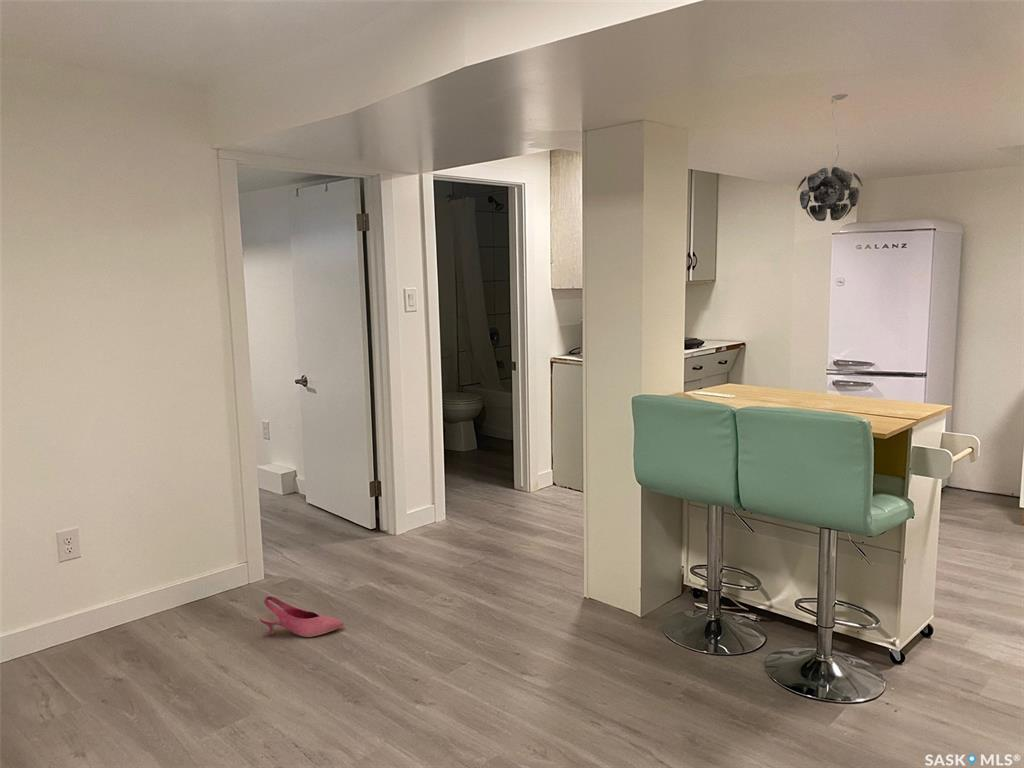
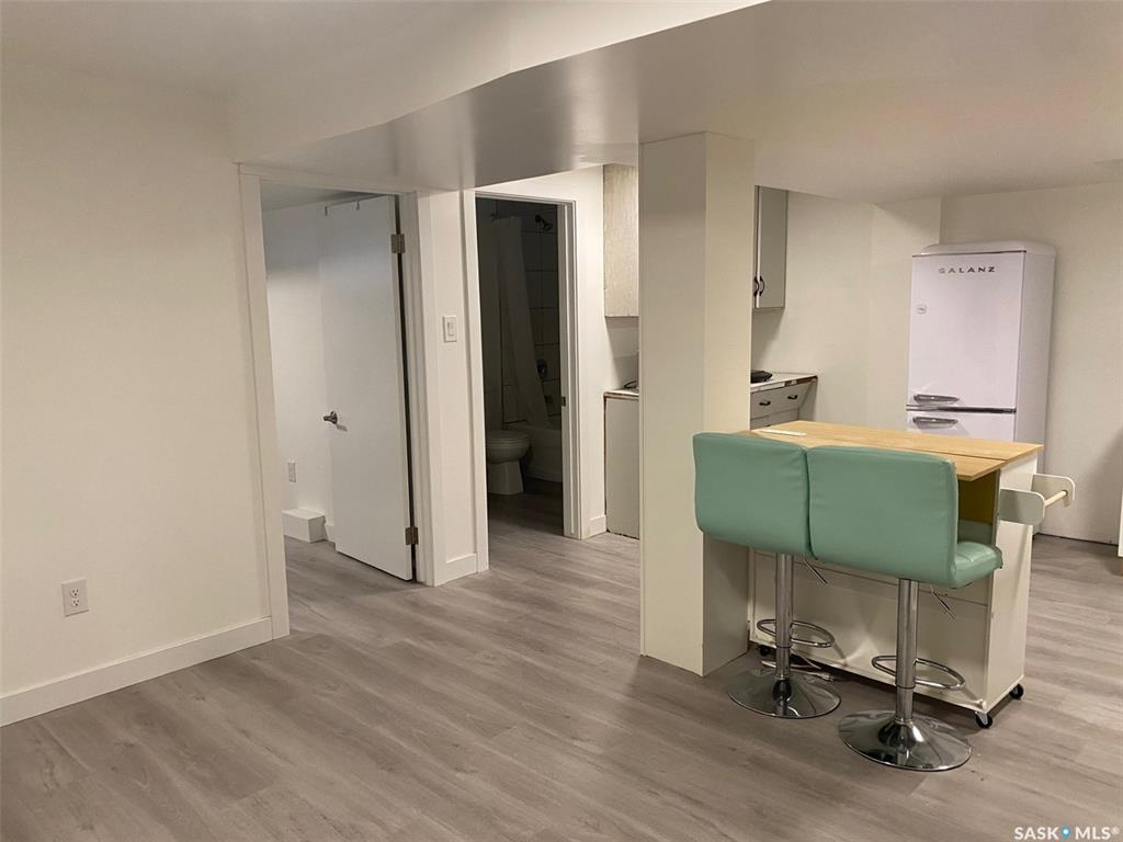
- shoe [258,595,344,638]
- pendant light [796,93,864,222]
